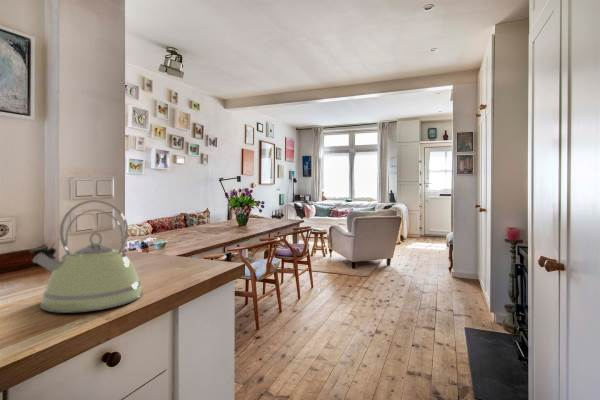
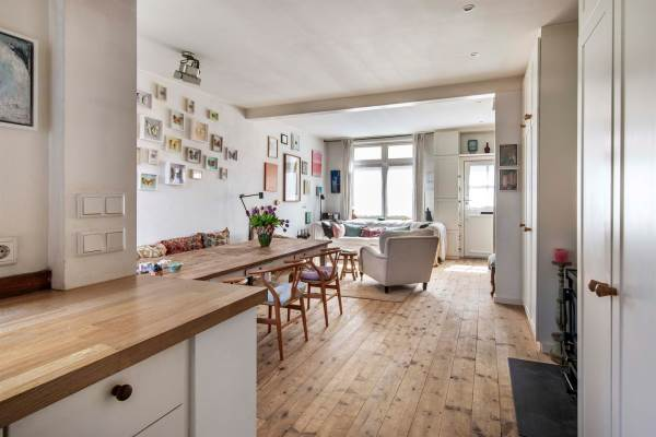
- kettle [29,199,144,314]
